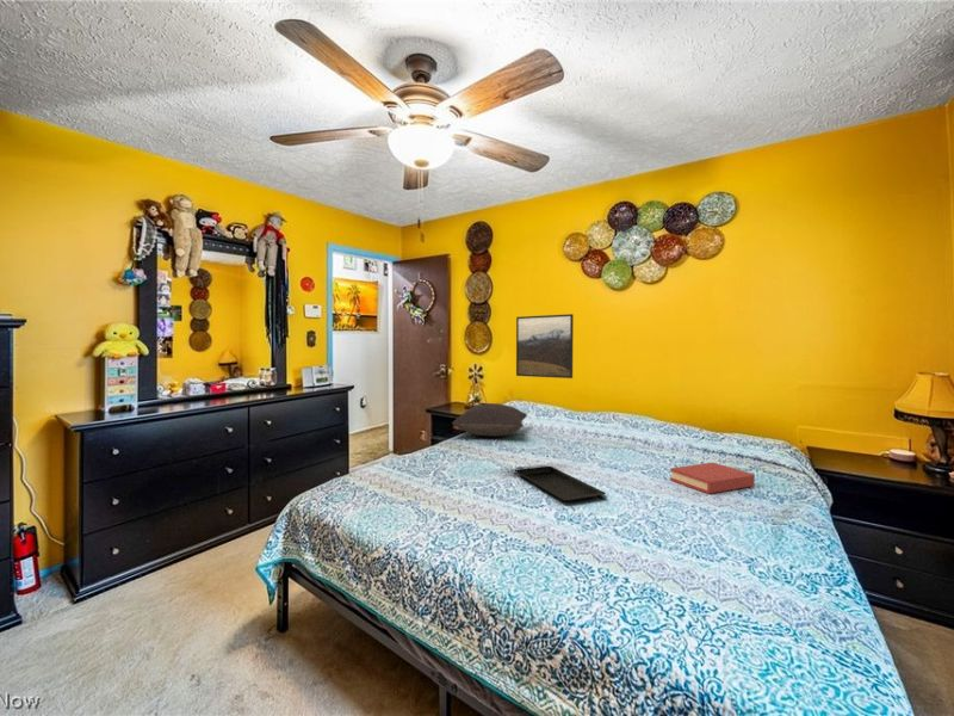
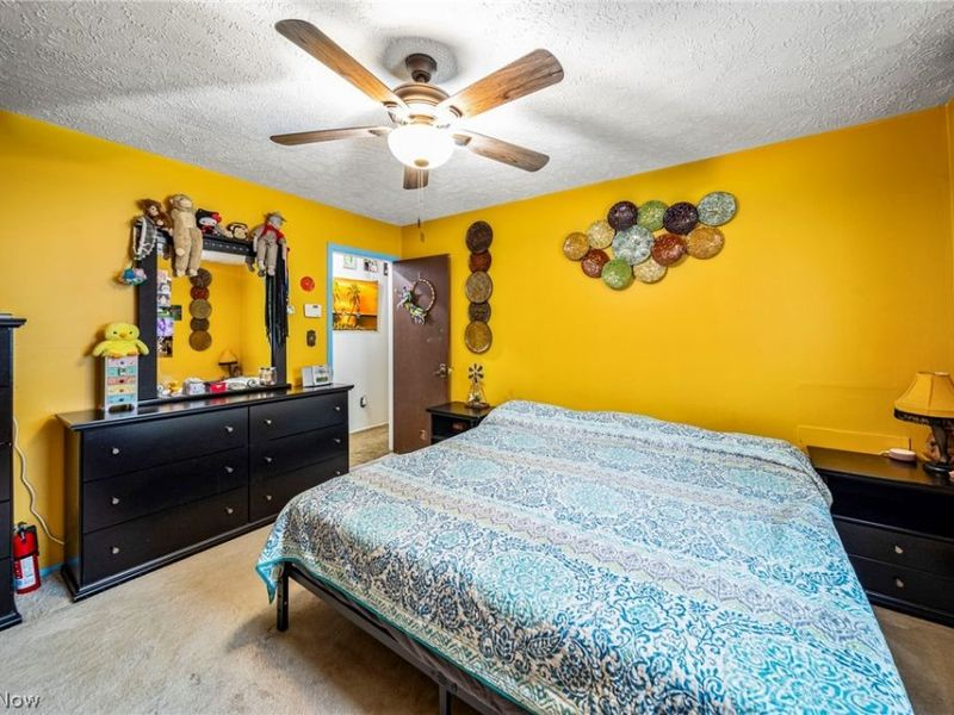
- hardback book [669,462,756,495]
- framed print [515,313,575,379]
- serving tray [514,465,607,504]
- pillow [451,402,528,437]
